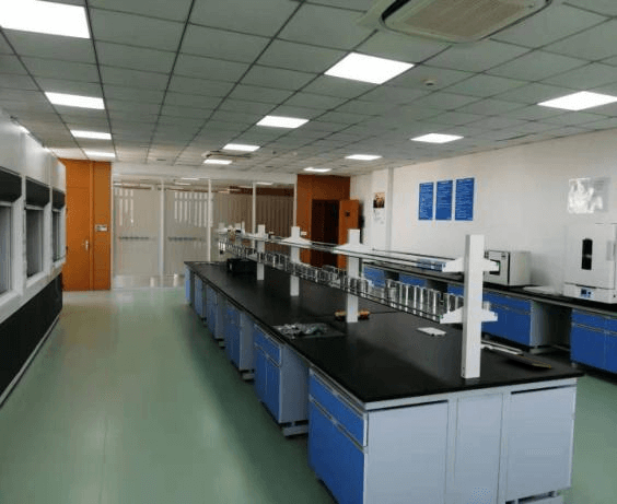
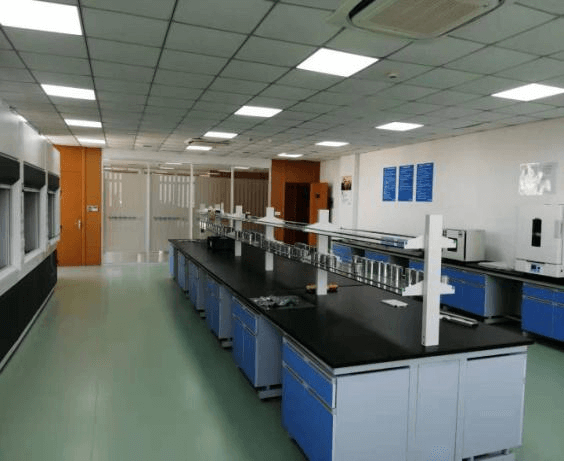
- notepad [496,351,554,373]
